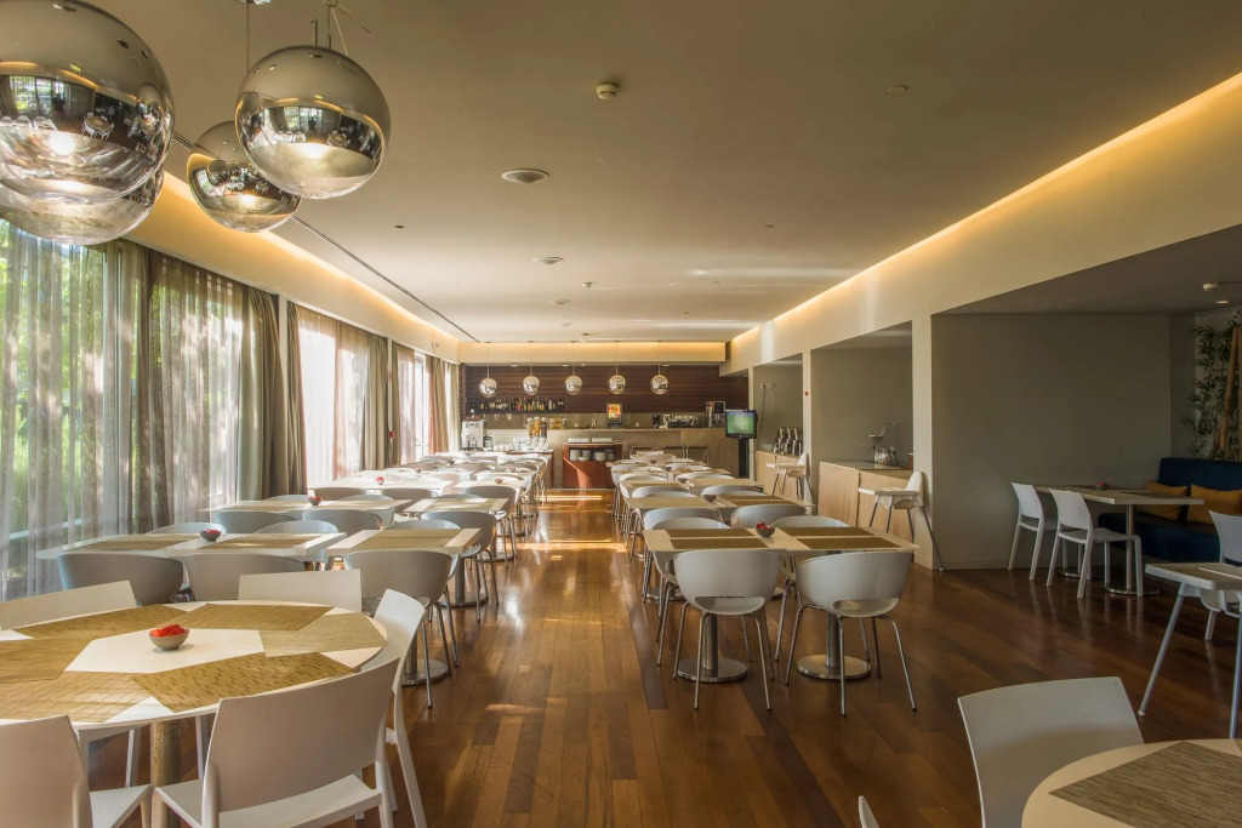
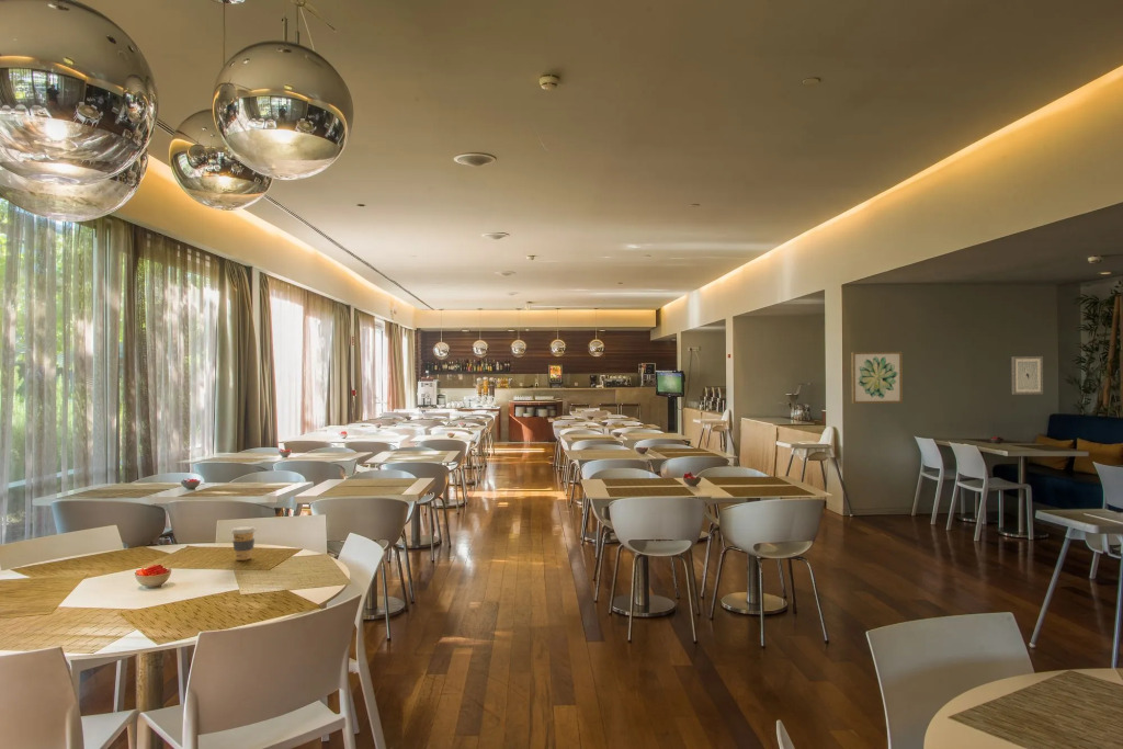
+ wall art [1011,355,1044,396]
+ wall art [850,351,904,405]
+ coffee cup [230,524,257,561]
